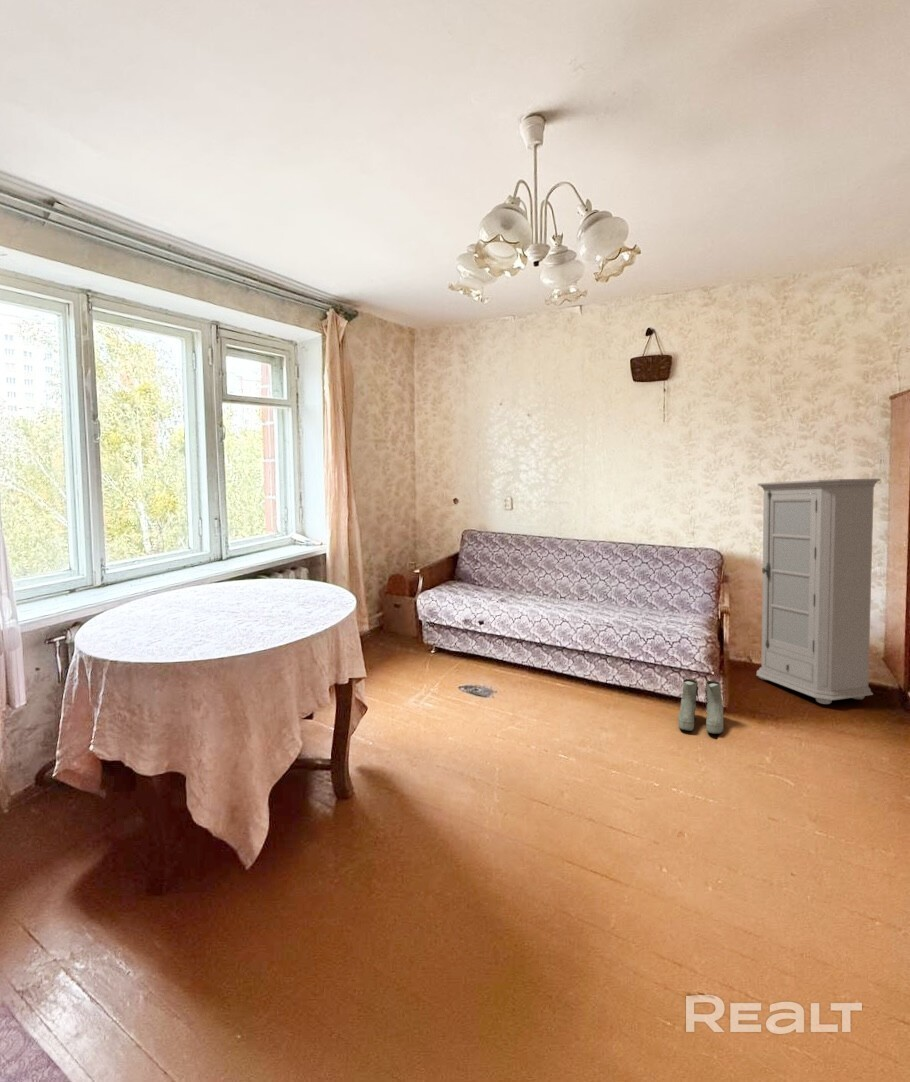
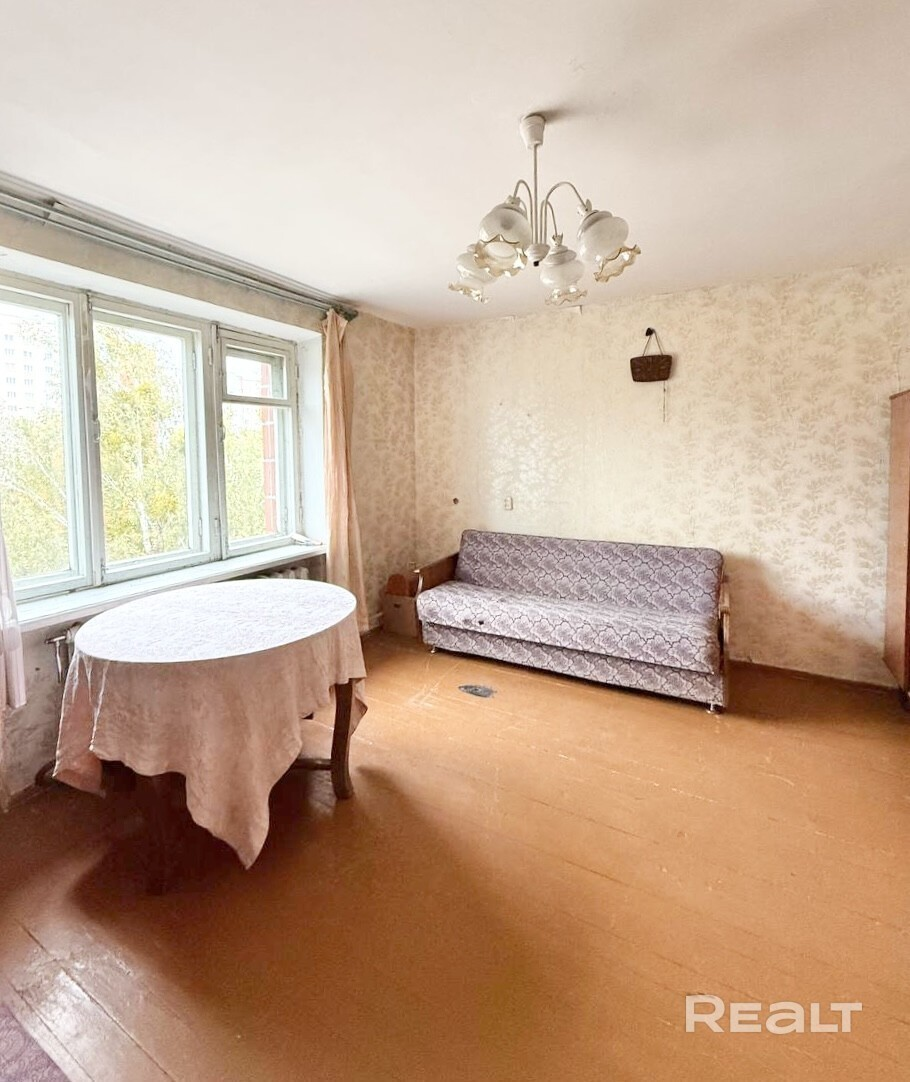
- boots [677,678,724,735]
- cabinet [755,478,881,705]
